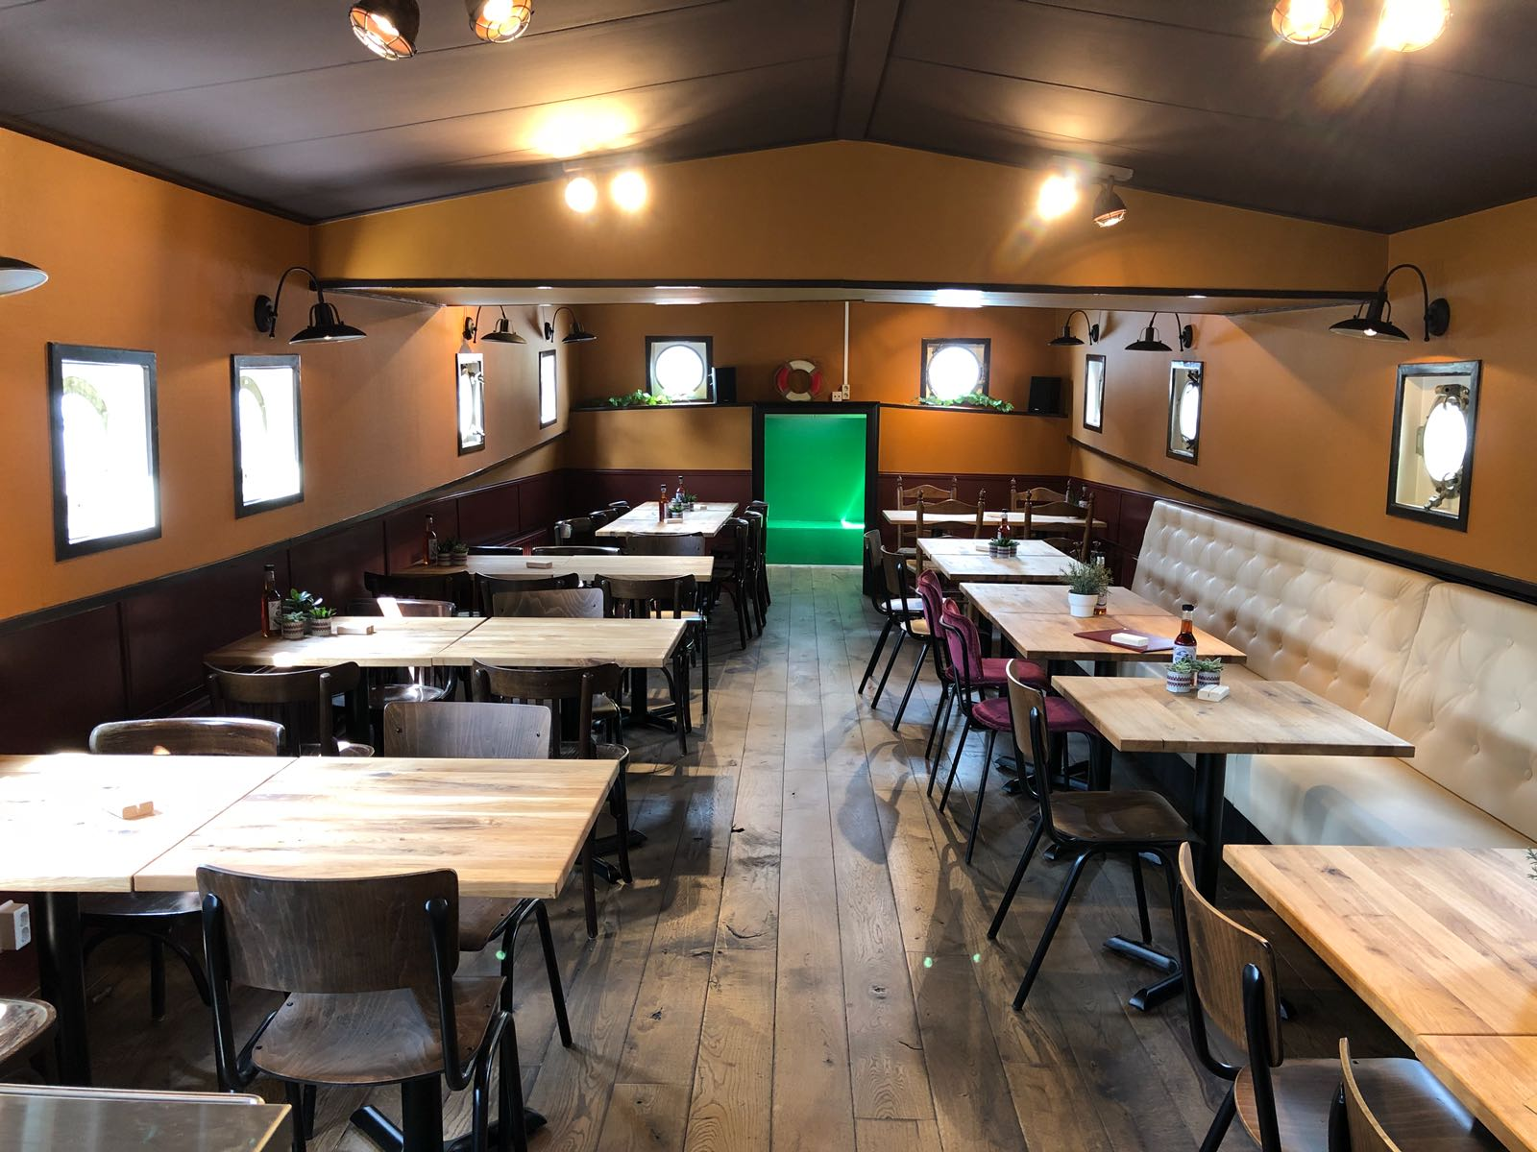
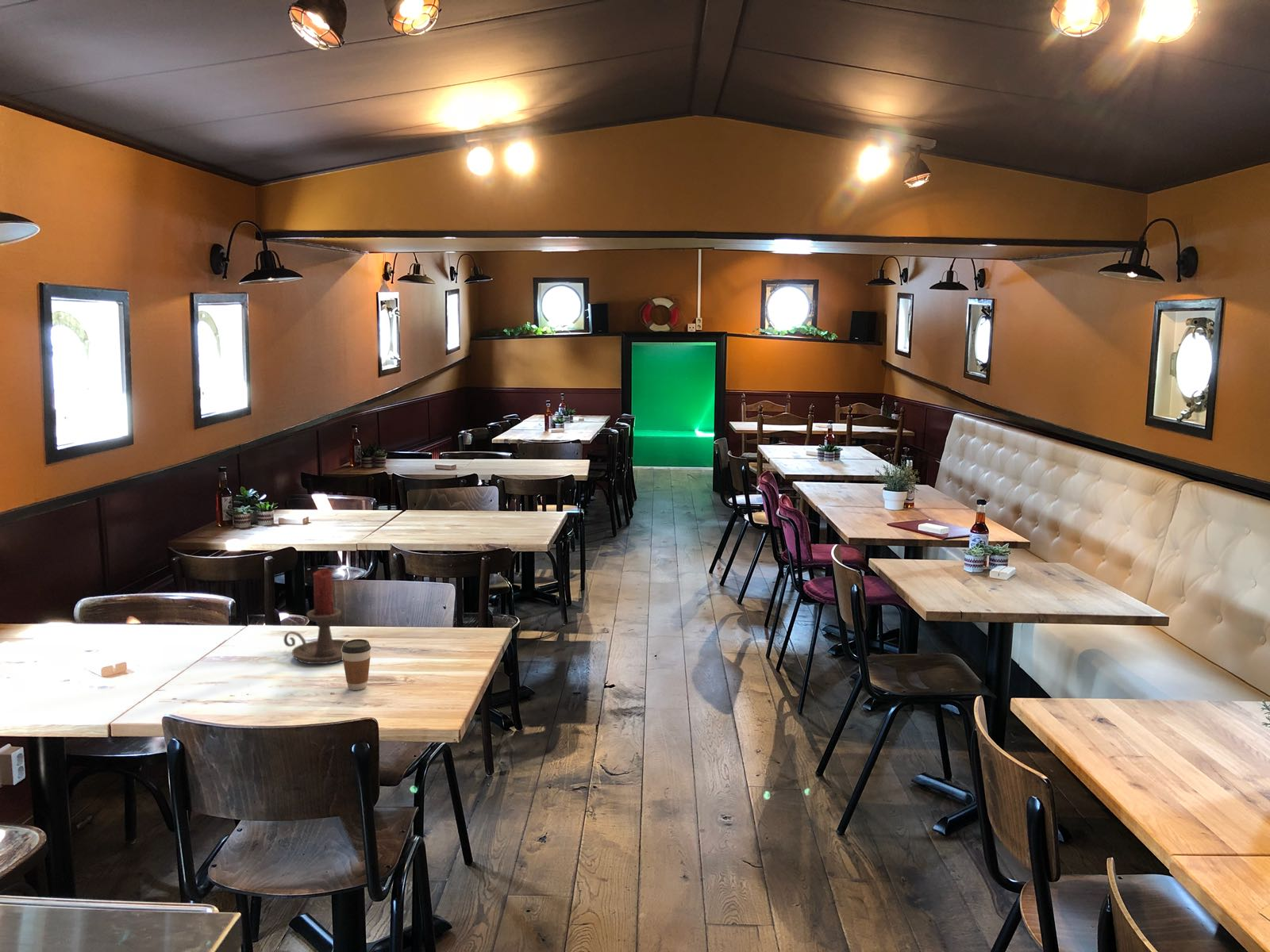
+ candle holder [283,568,348,665]
+ coffee cup [341,639,371,691]
